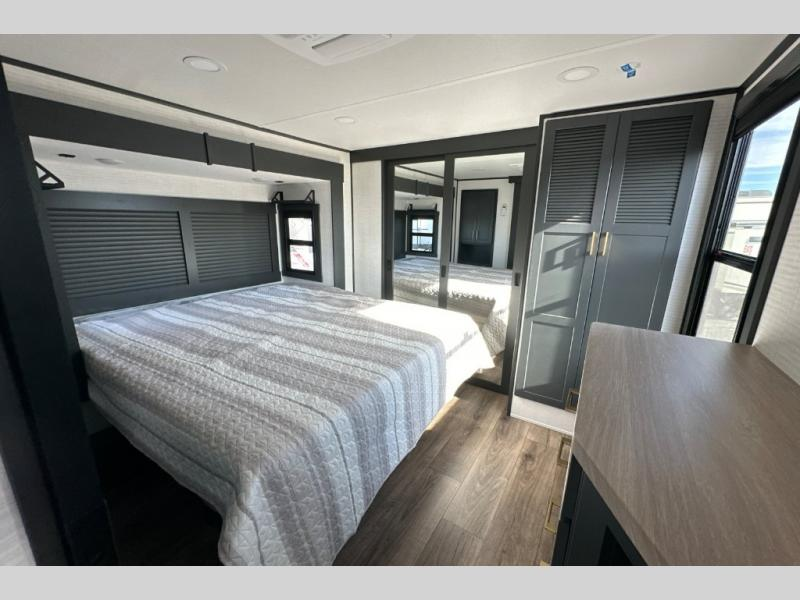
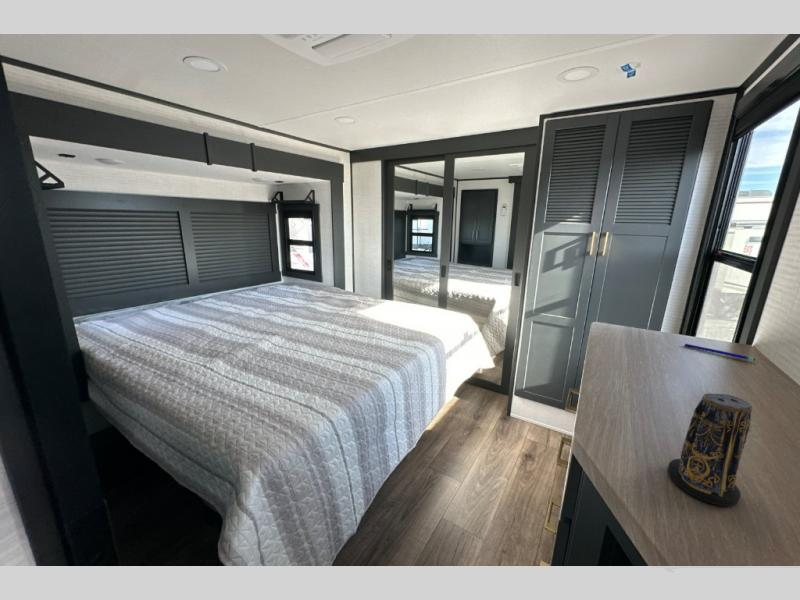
+ candle [667,392,753,507]
+ pen [684,343,756,362]
